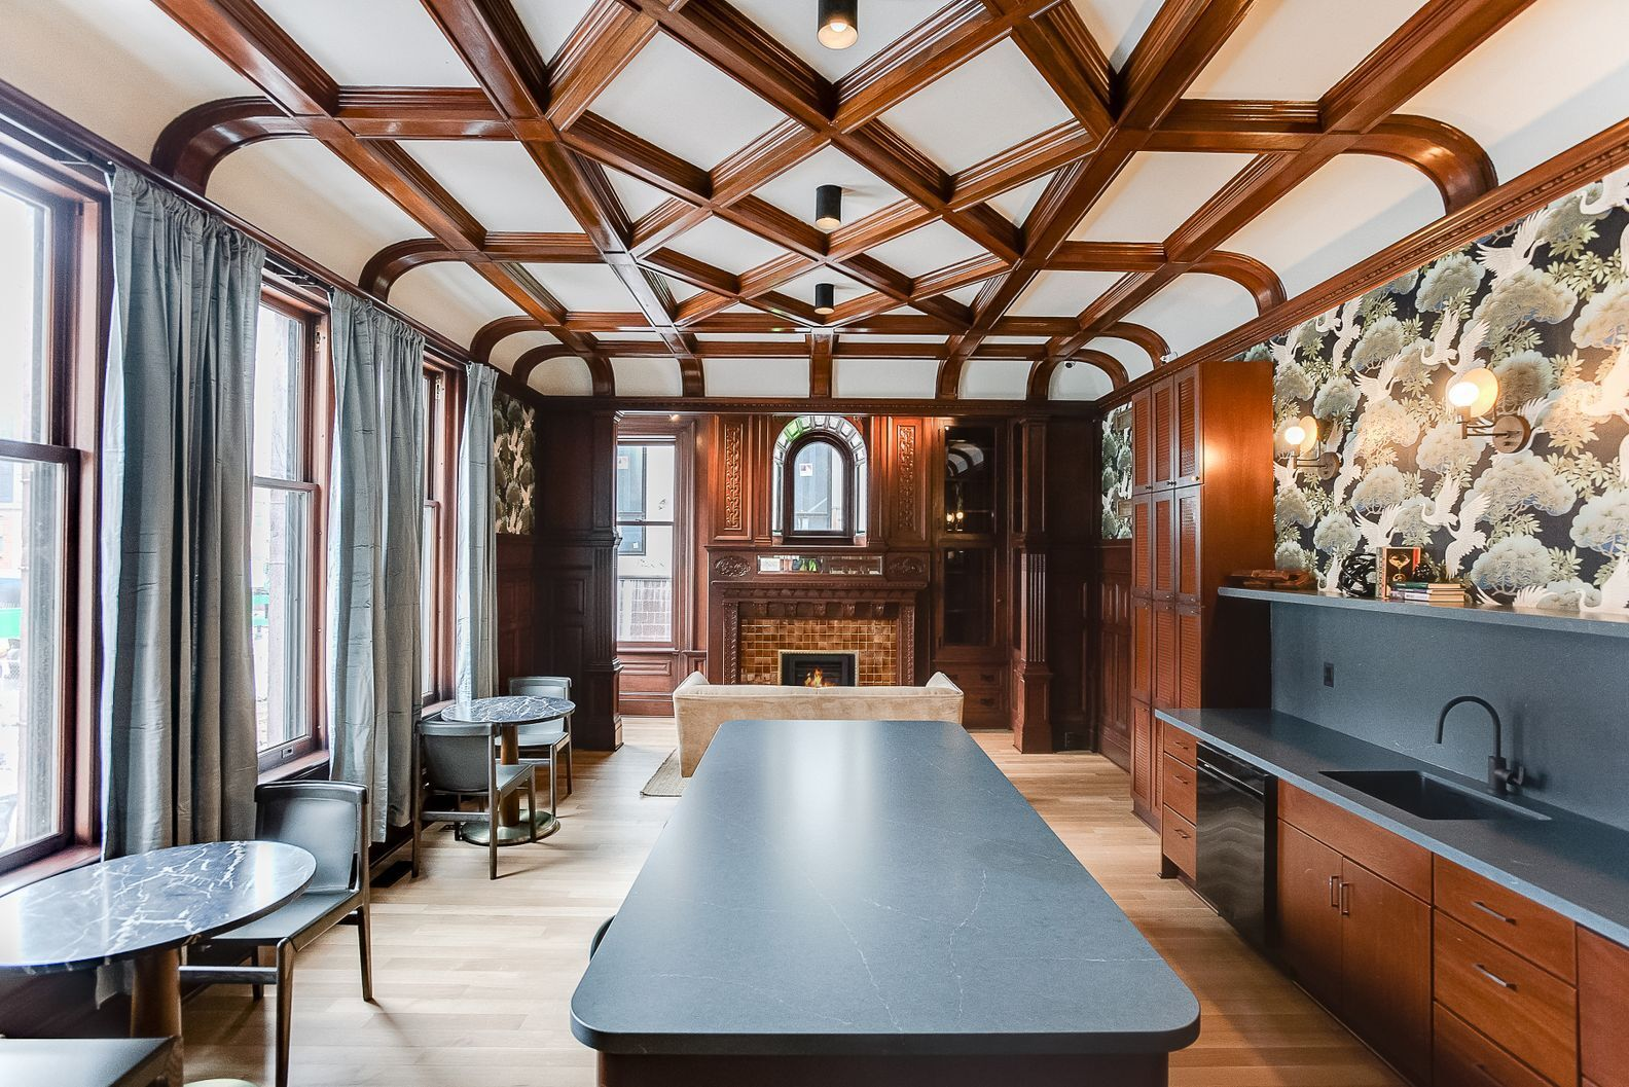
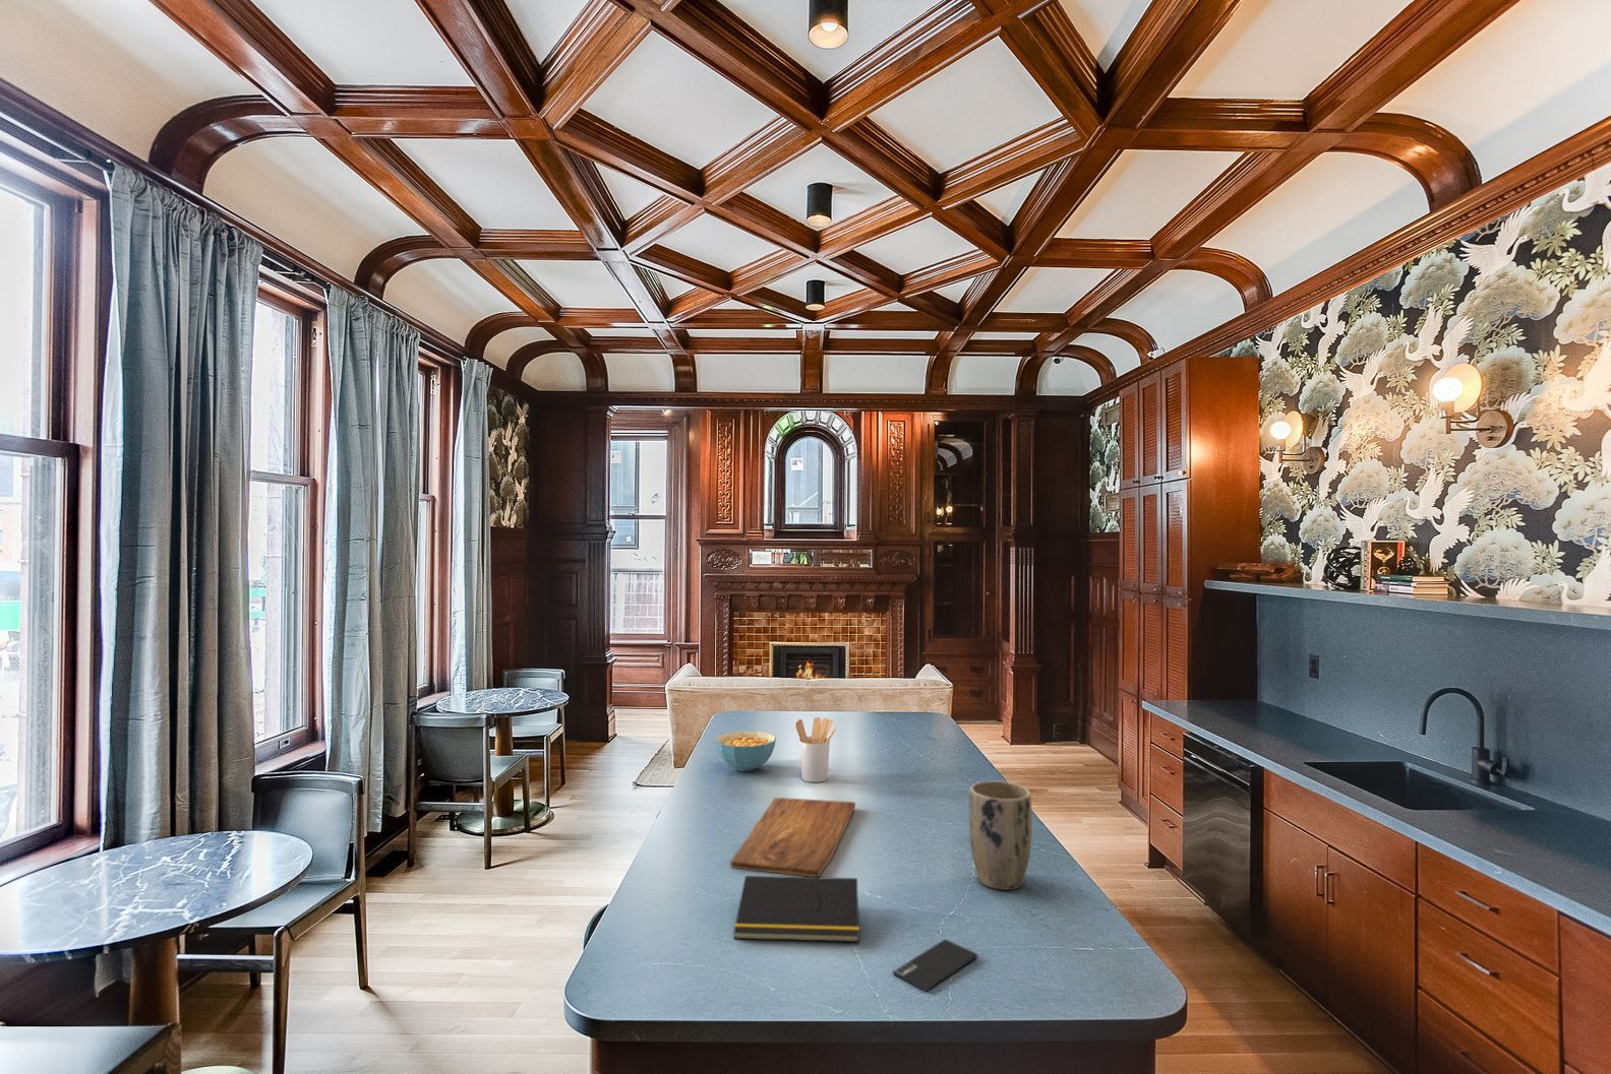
+ cutting board [729,797,856,877]
+ notepad [733,875,860,943]
+ smartphone [892,937,979,992]
+ plant pot [968,780,1033,891]
+ utensil holder [794,717,837,784]
+ cereal bowl [715,730,777,772]
